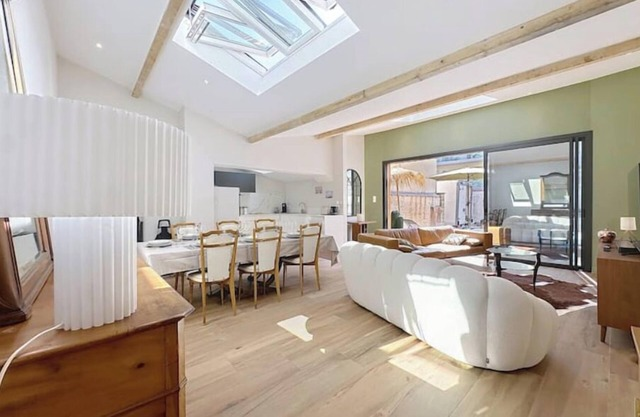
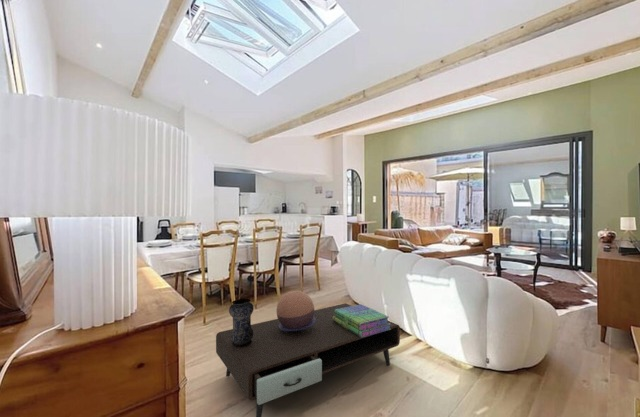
+ decorative bowl [276,290,316,331]
+ coffee table [215,302,401,417]
+ stack of books [333,303,391,338]
+ vase [228,297,255,347]
